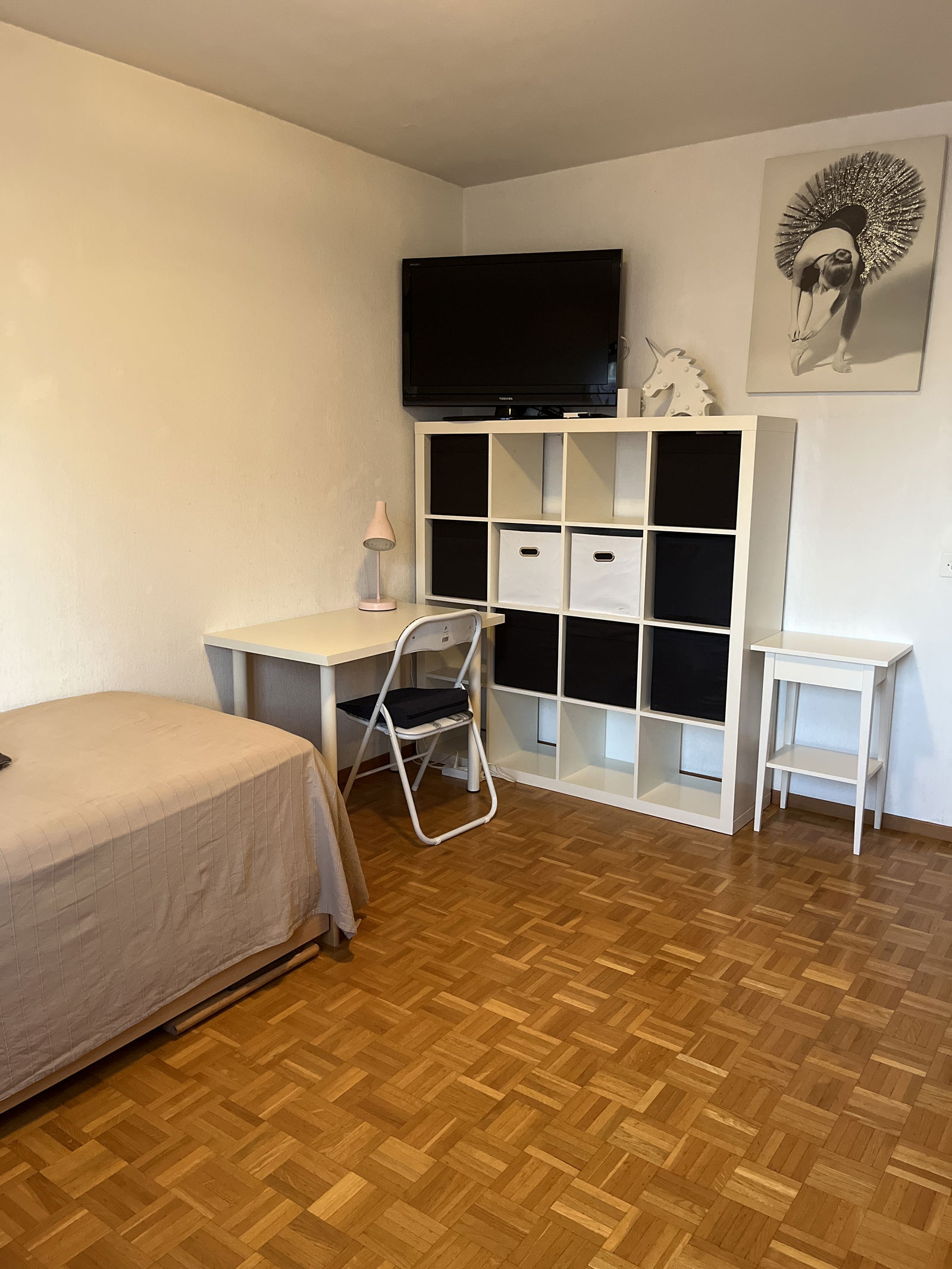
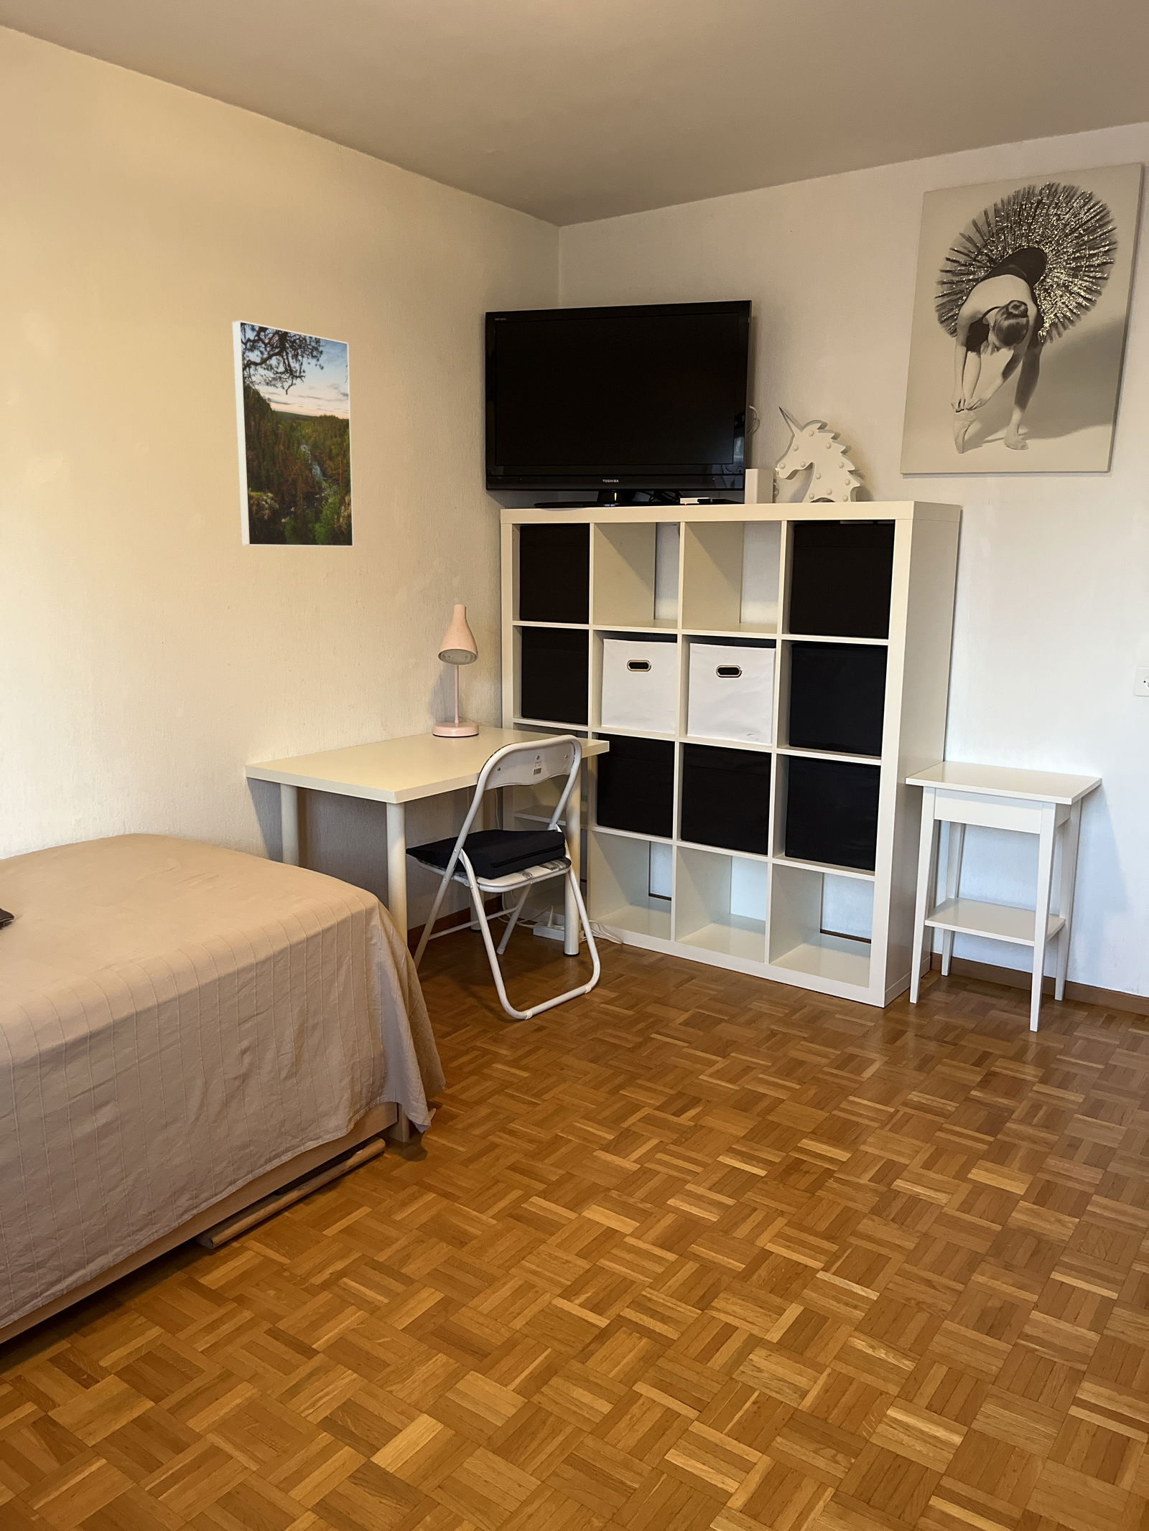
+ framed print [232,320,354,548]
